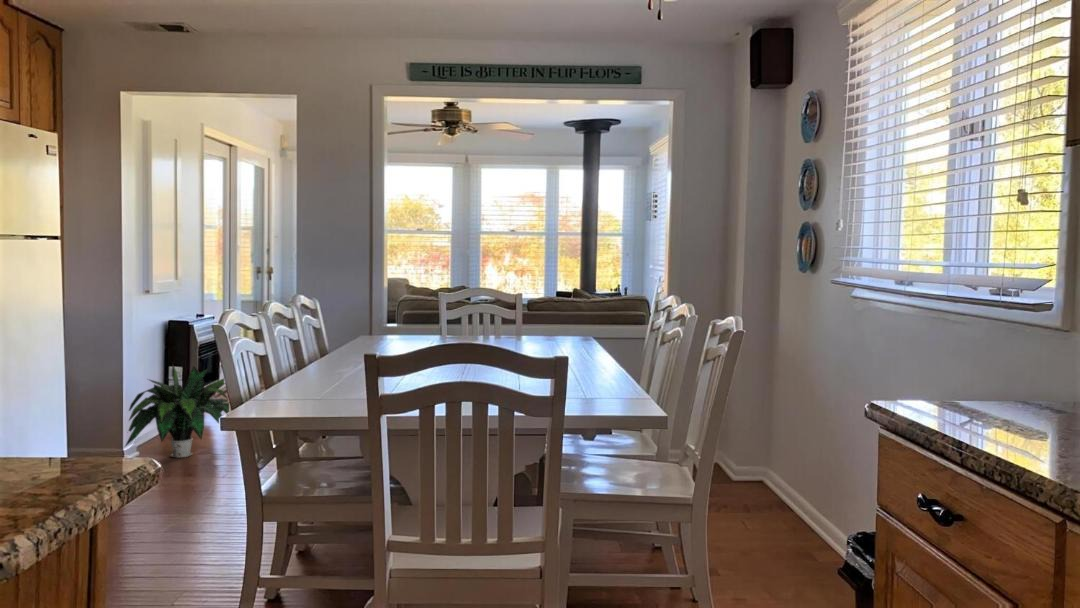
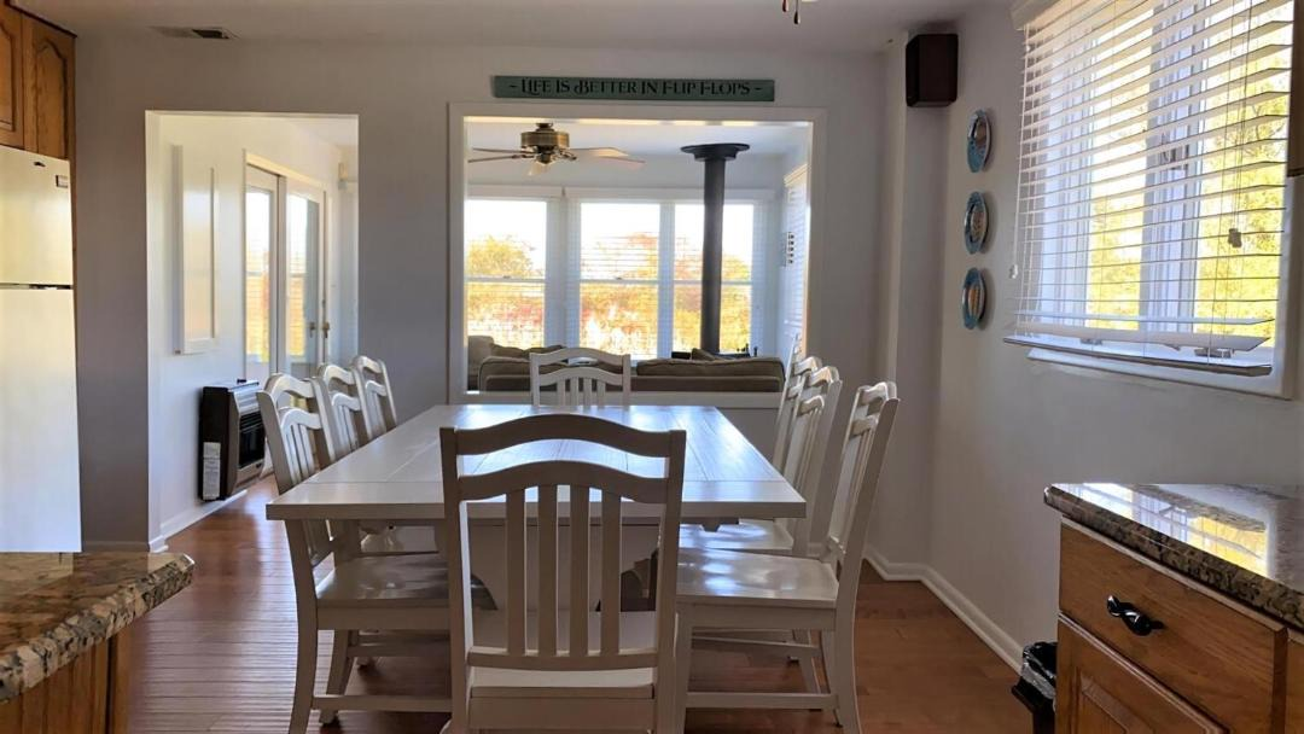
- potted plant [124,362,230,459]
